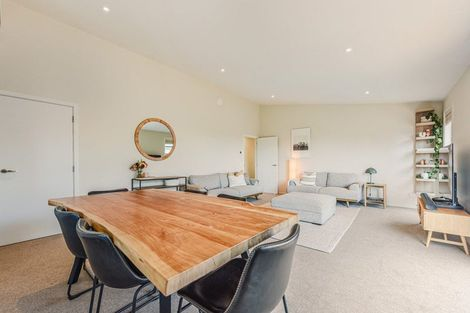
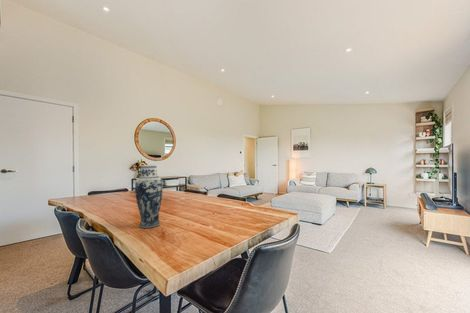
+ vase [134,164,164,229]
